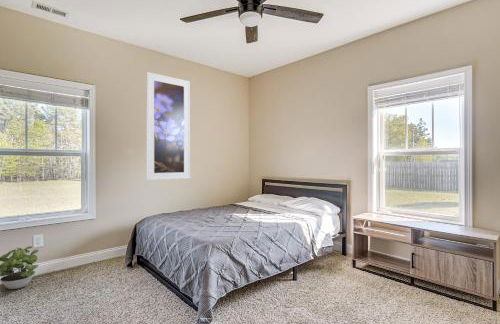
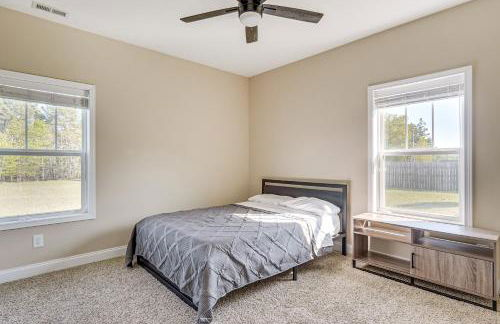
- potted plant [0,245,40,290]
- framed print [146,71,191,181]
